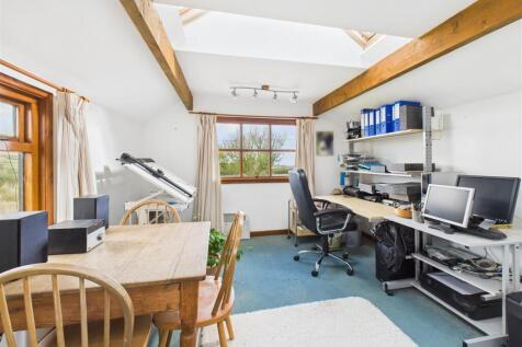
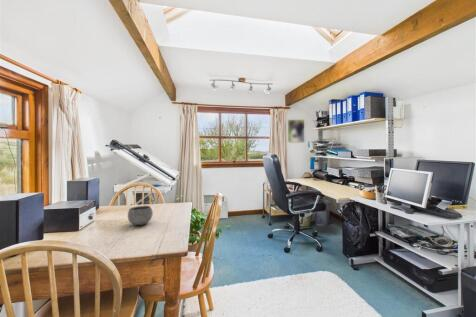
+ bowl [127,205,154,226]
